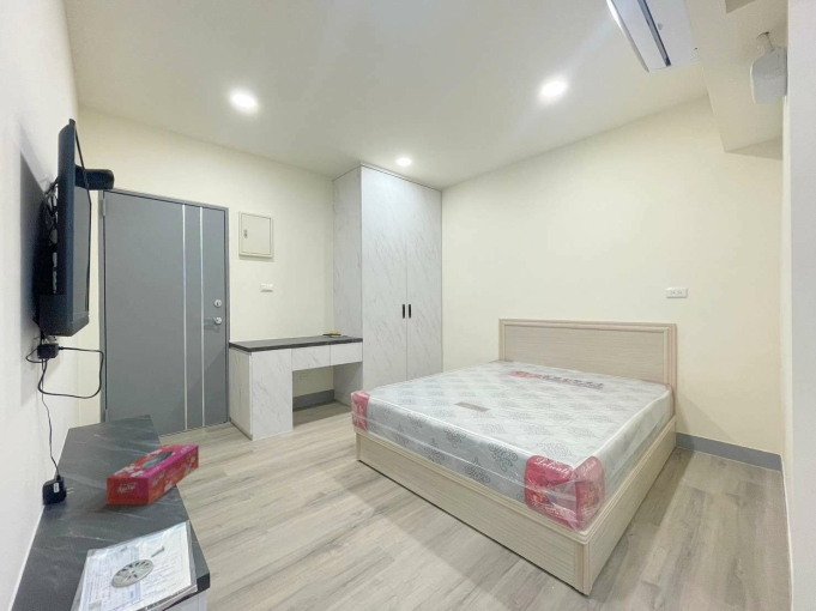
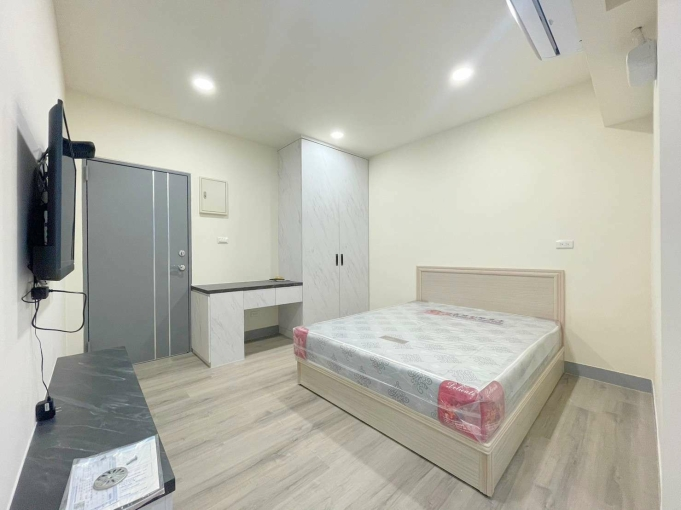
- tissue box [105,443,200,506]
